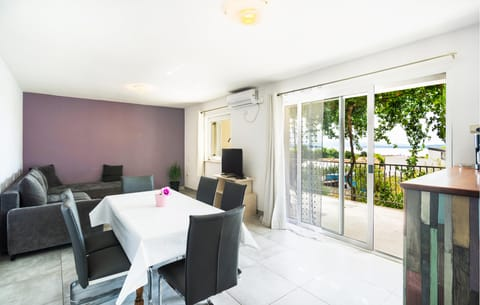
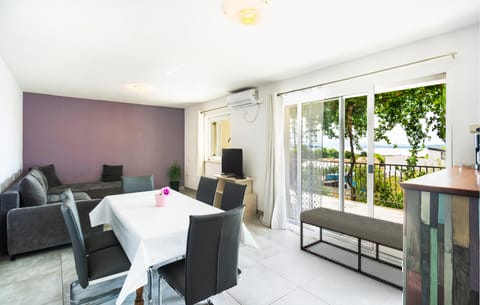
+ bench [299,206,404,292]
